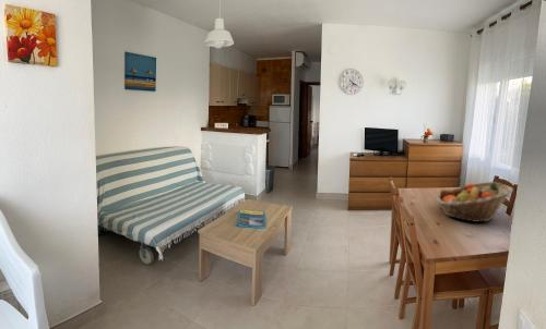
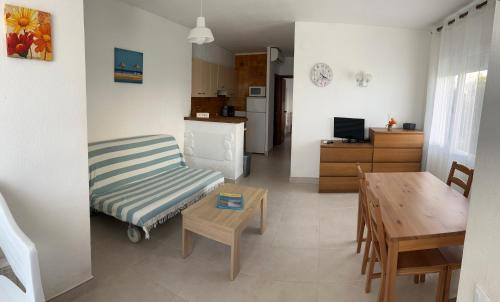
- fruit basket [436,181,514,223]
